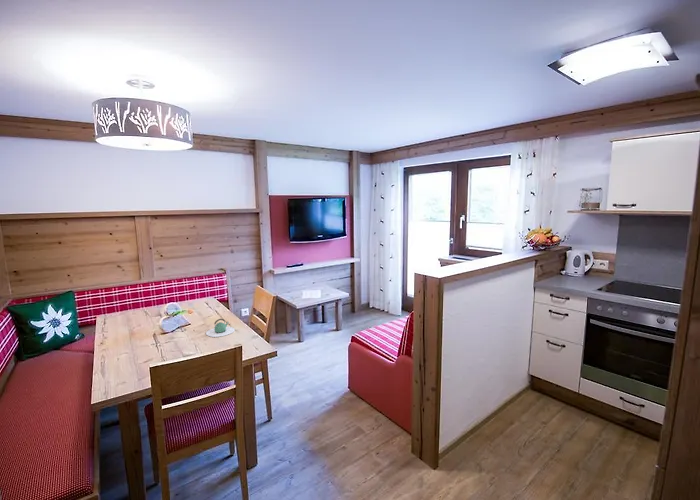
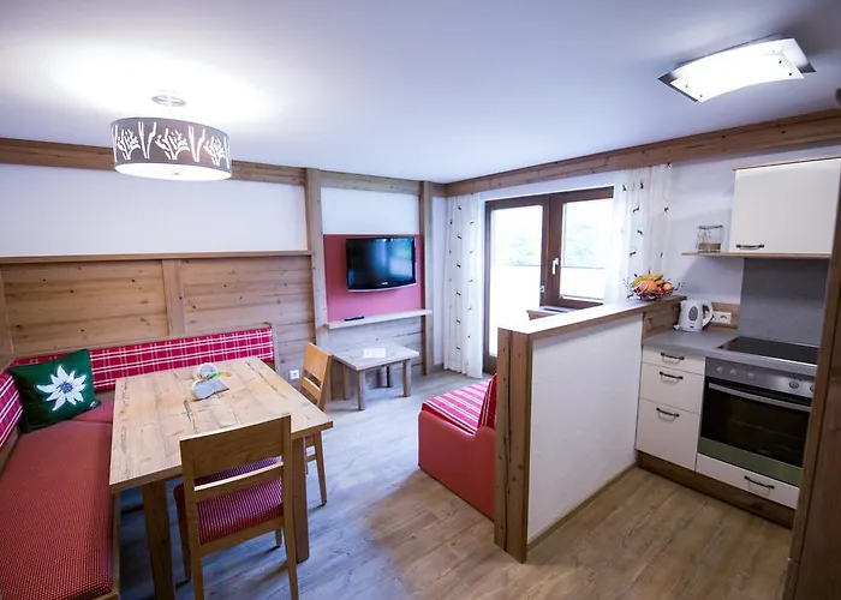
- teapot [205,318,236,338]
